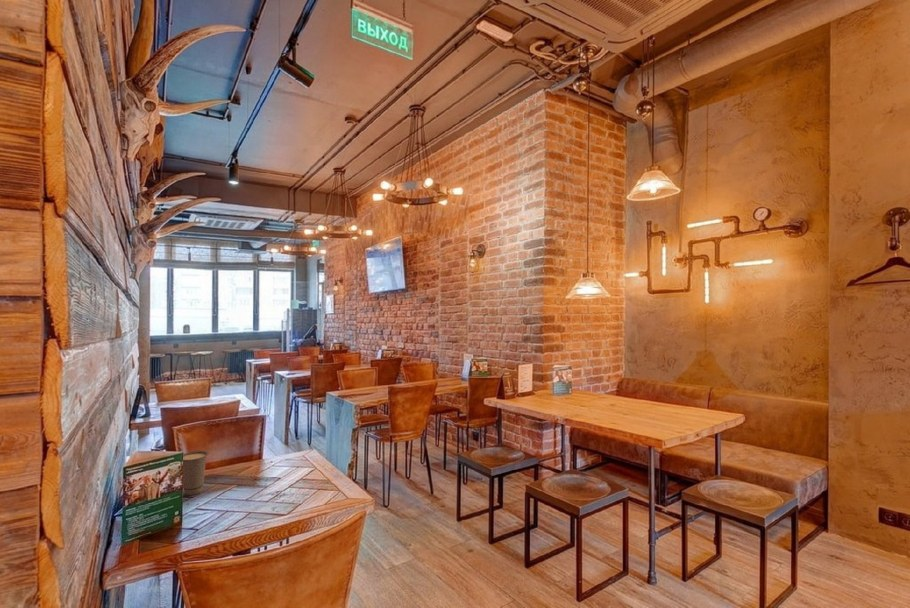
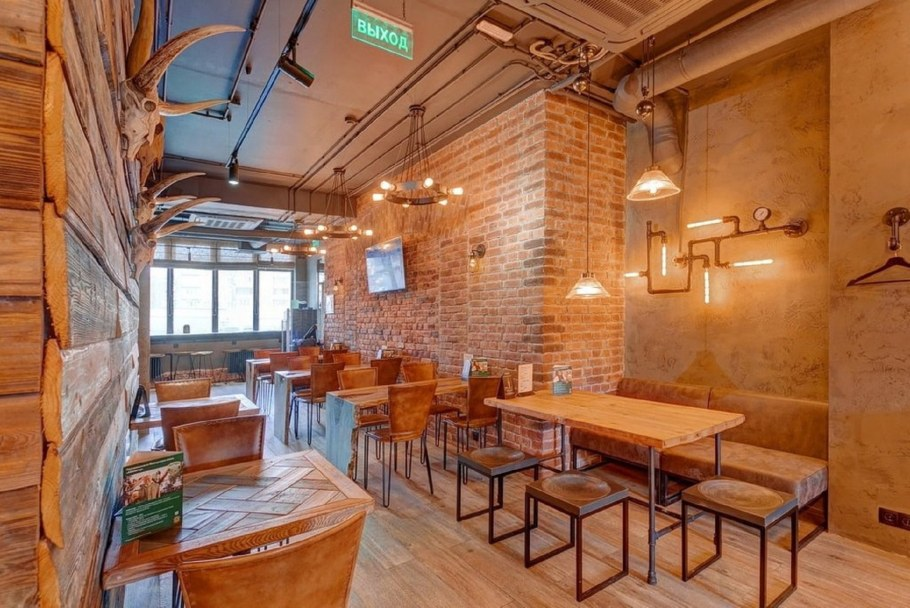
- cup [182,450,210,496]
